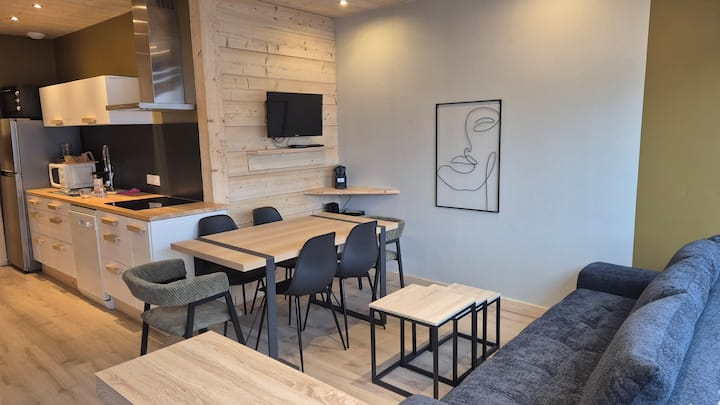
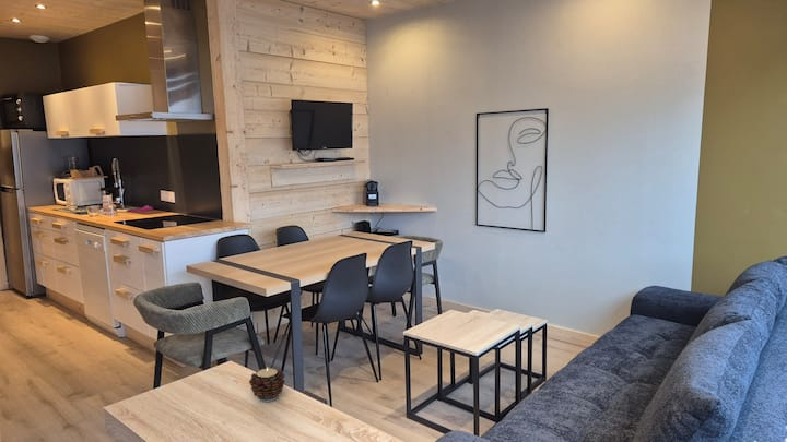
+ candle [248,366,286,403]
